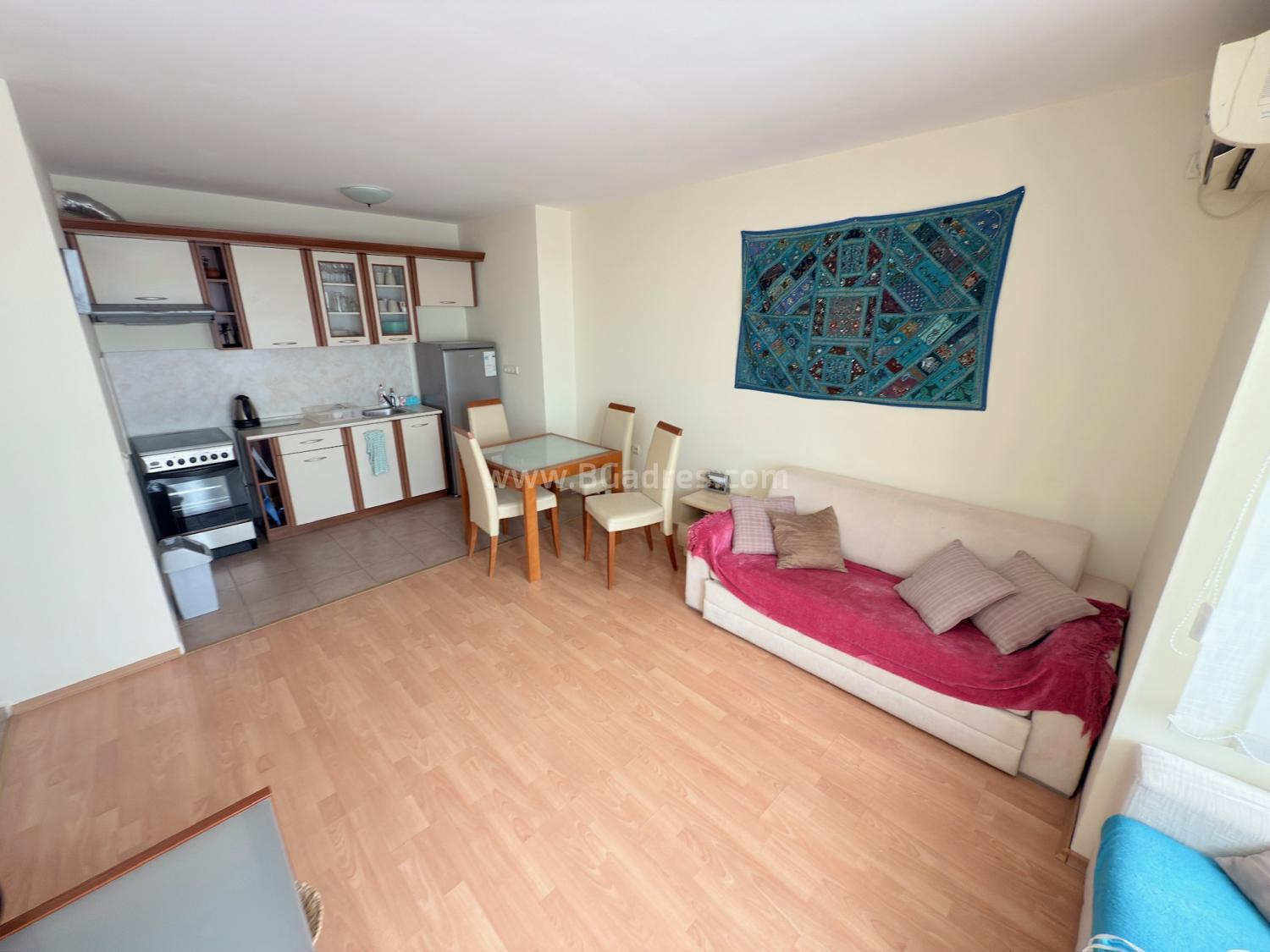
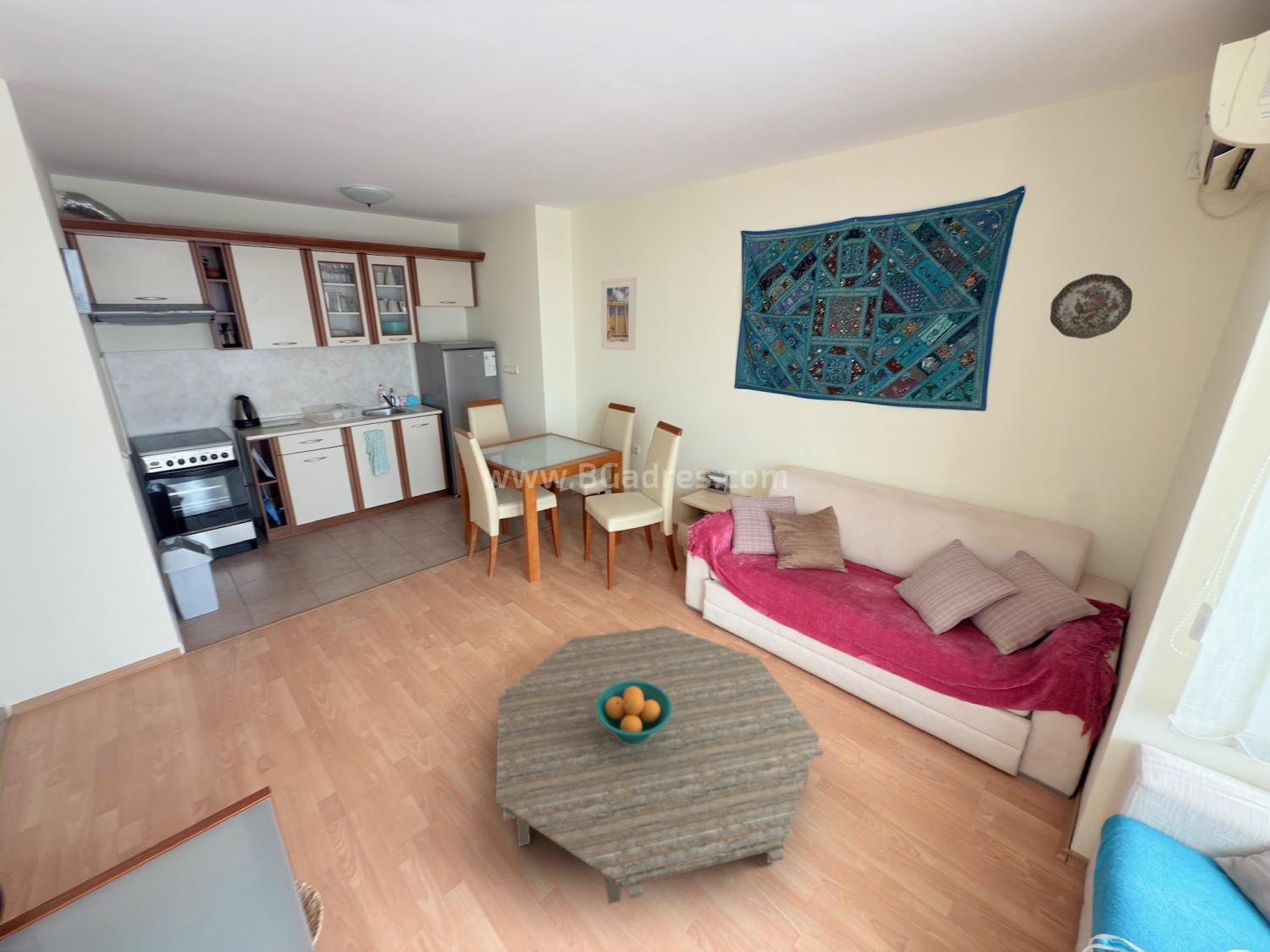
+ fruit bowl [596,680,672,744]
+ coffee table [495,625,824,905]
+ decorative plate [1049,272,1133,339]
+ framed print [600,276,638,352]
